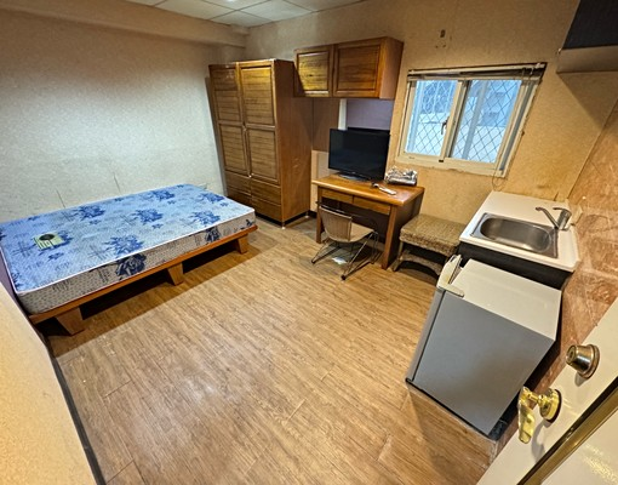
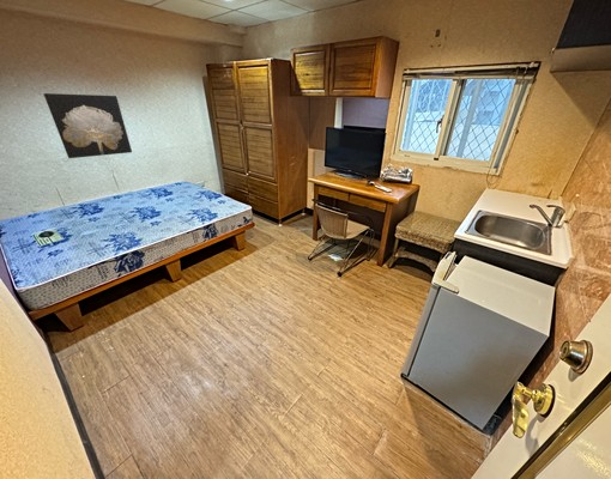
+ wall art [42,92,133,159]
